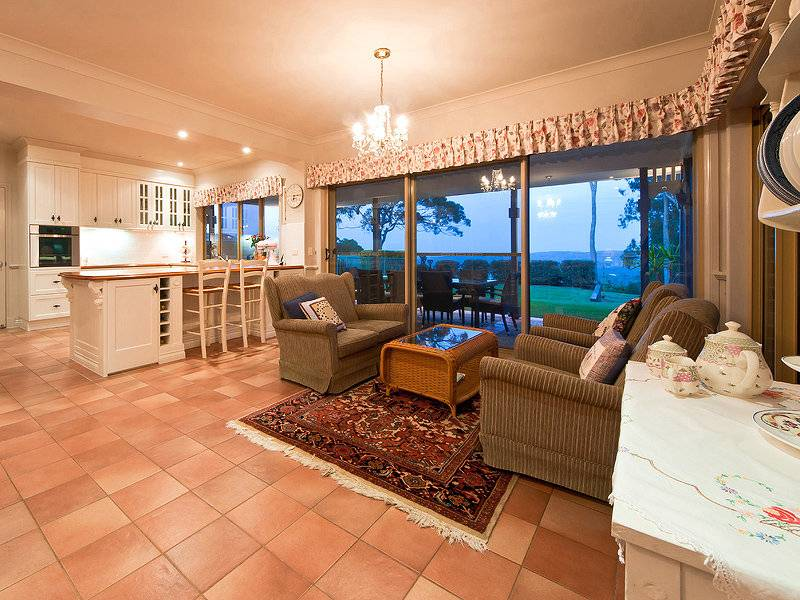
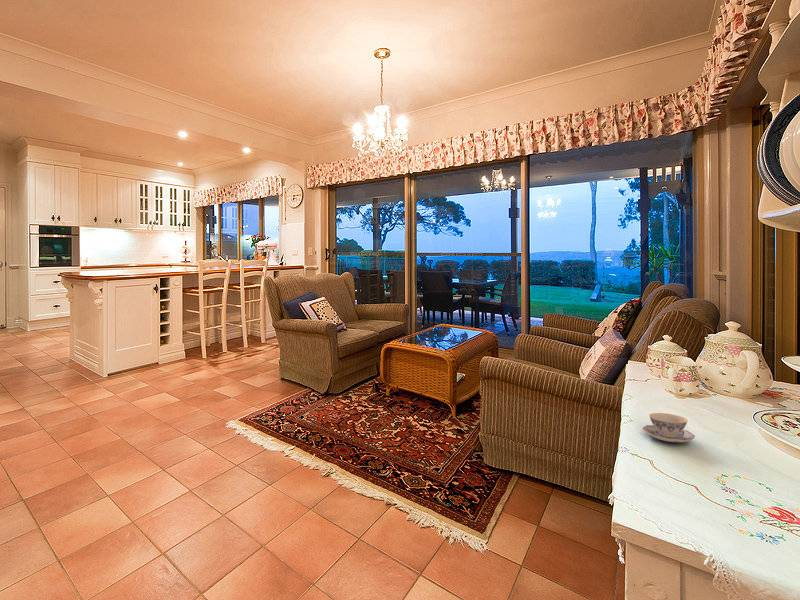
+ chinaware [642,412,696,443]
